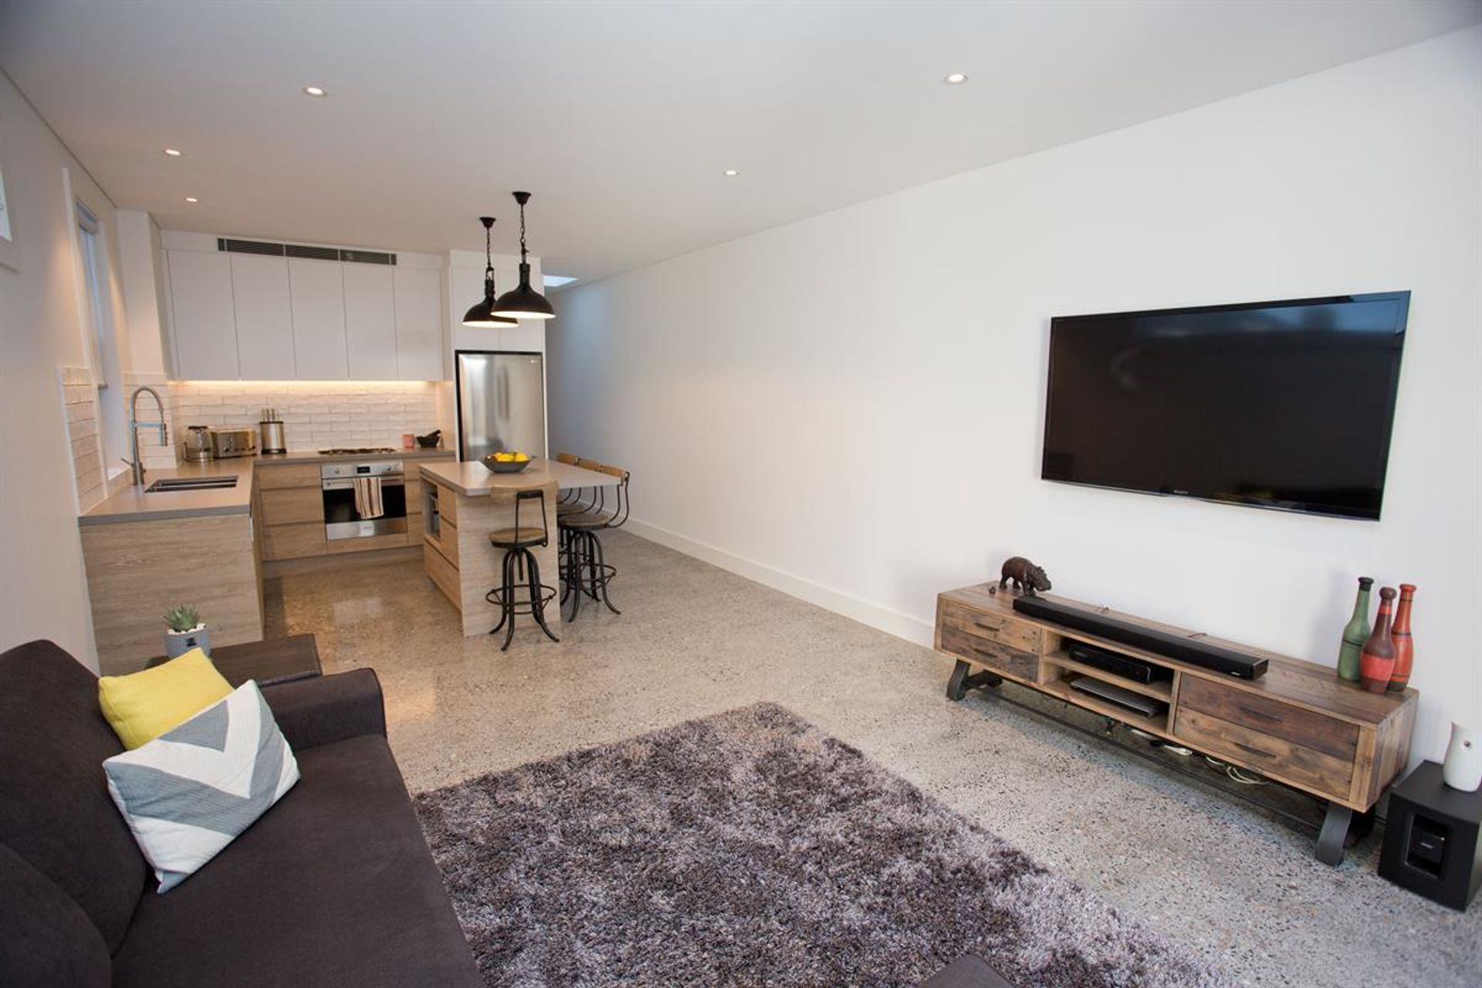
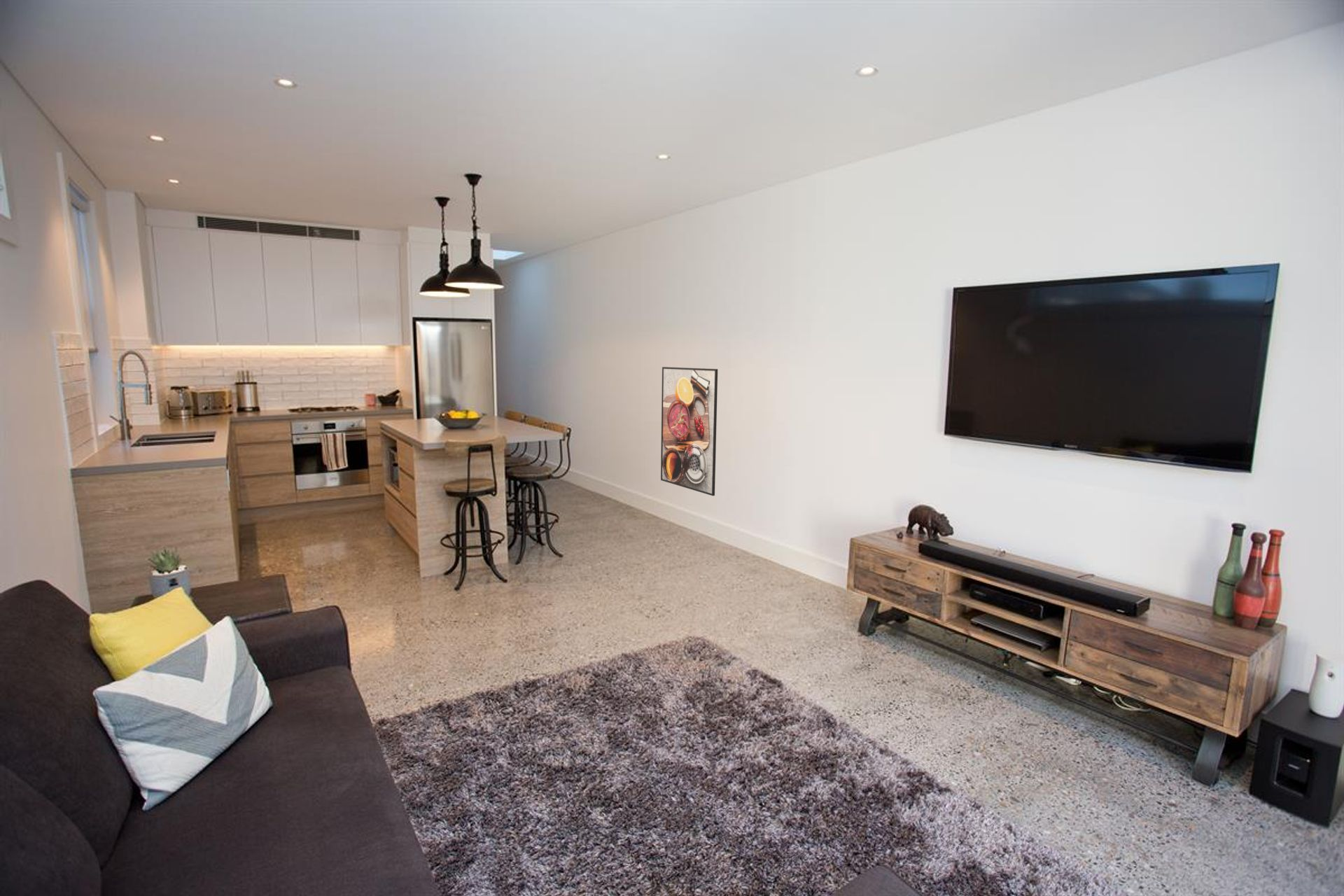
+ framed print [660,366,718,496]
